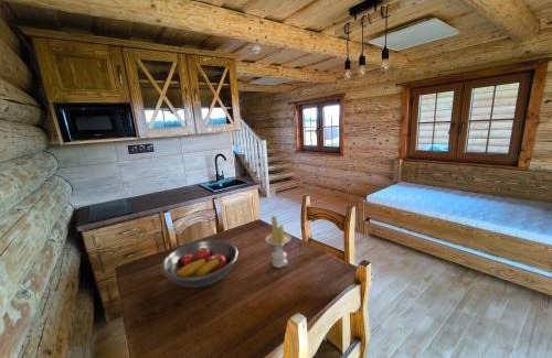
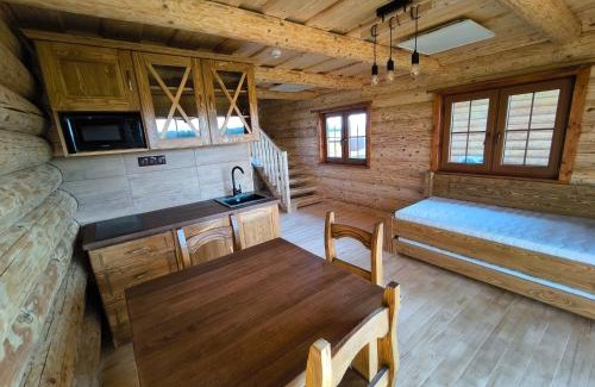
- candle [264,215,293,269]
- fruit bowl [160,239,240,289]
